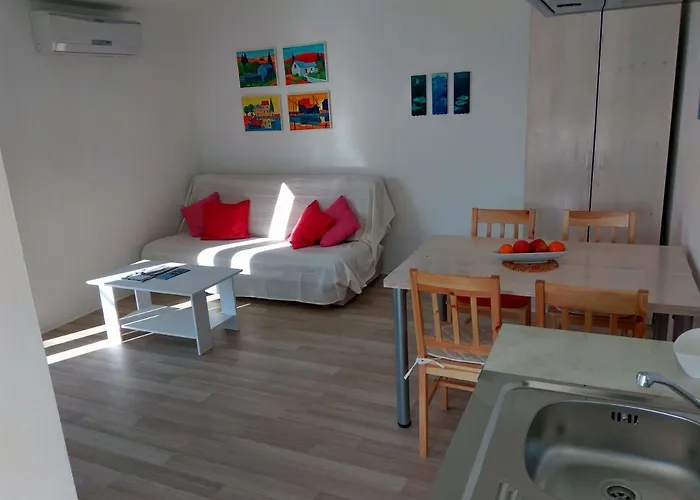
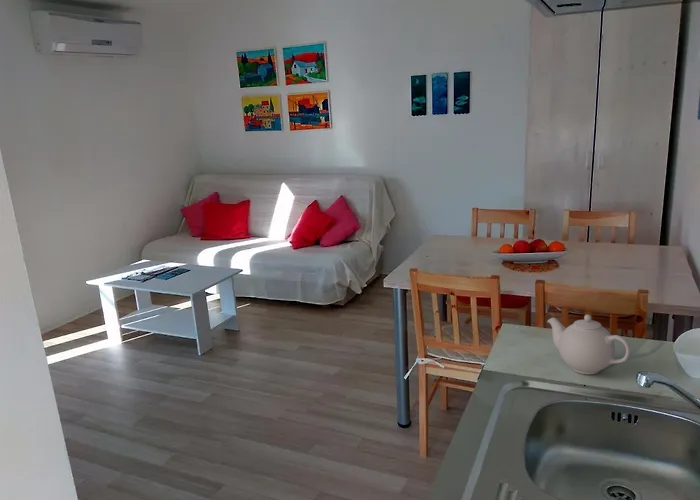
+ teapot [546,314,632,375]
